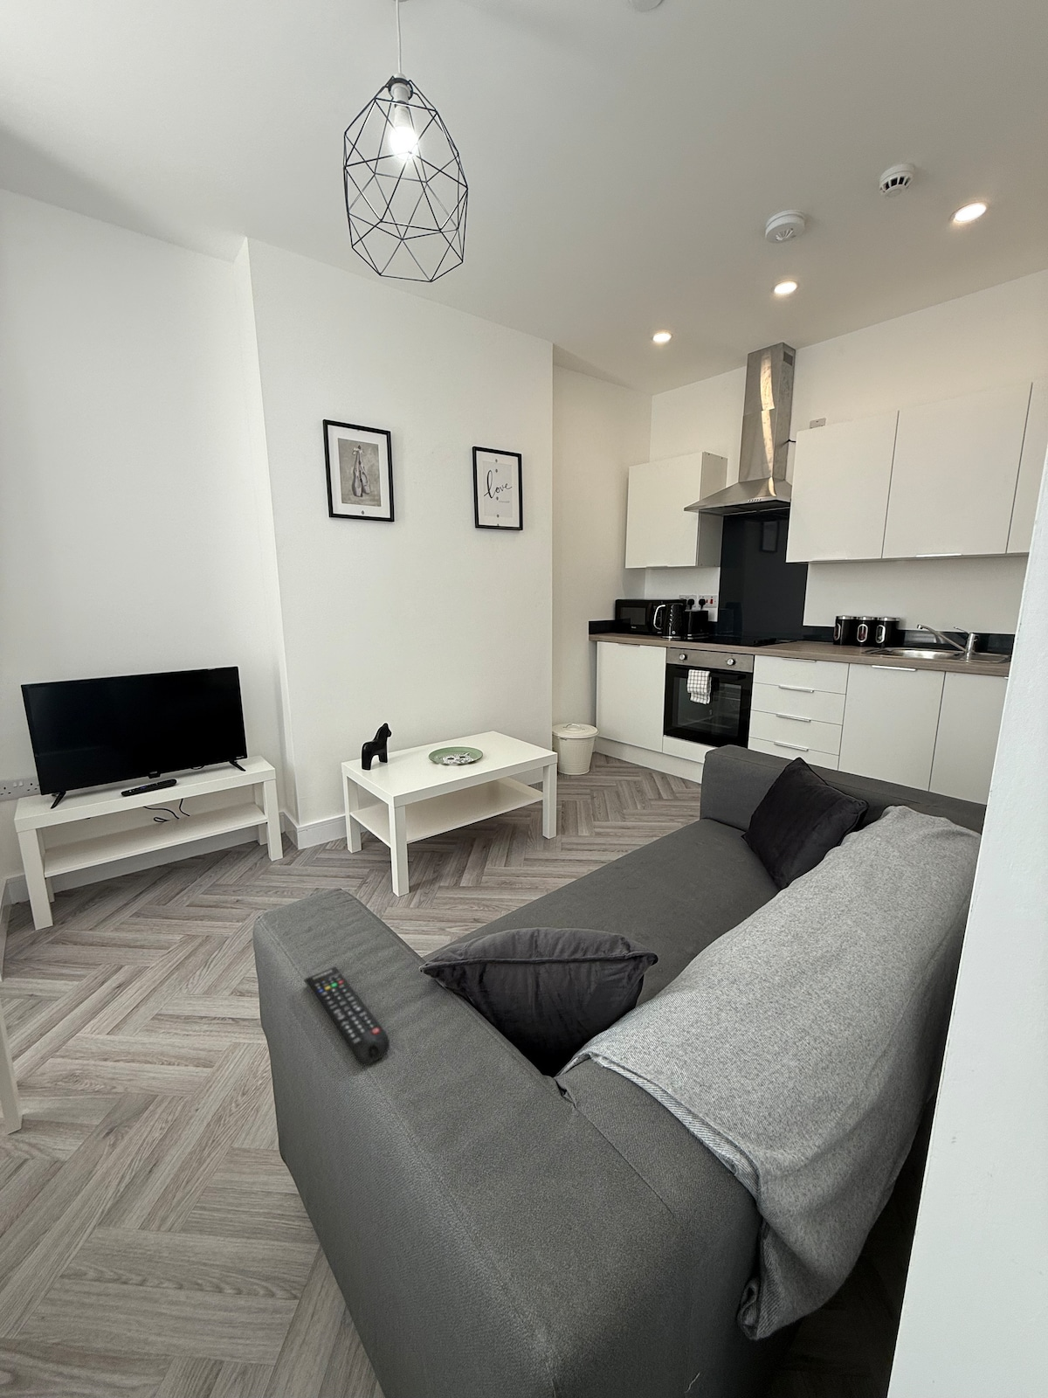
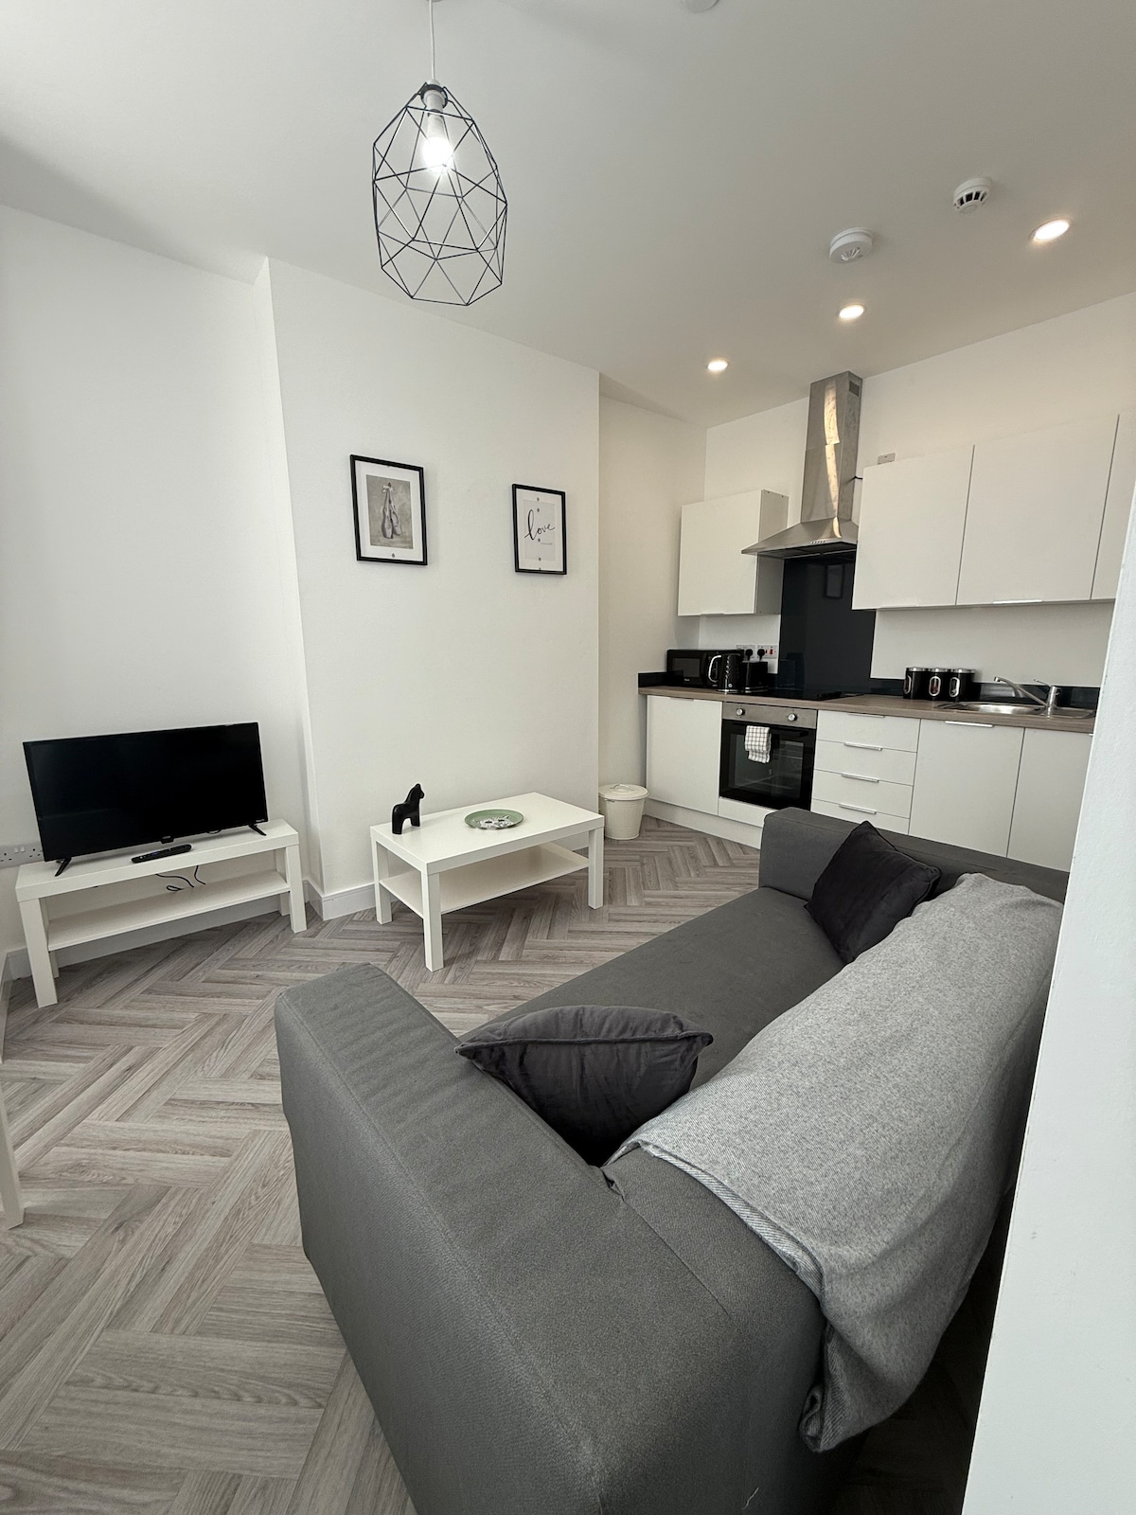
- remote control [303,965,391,1067]
